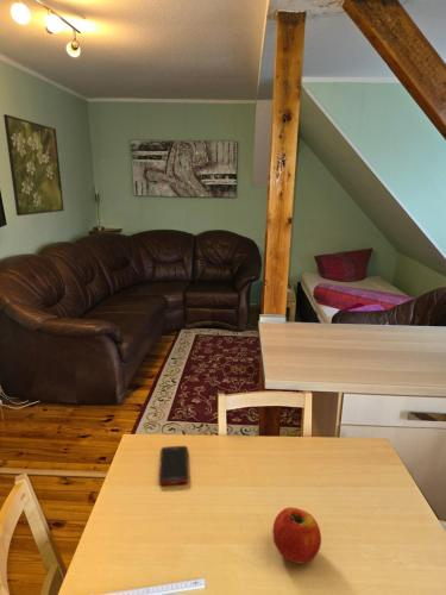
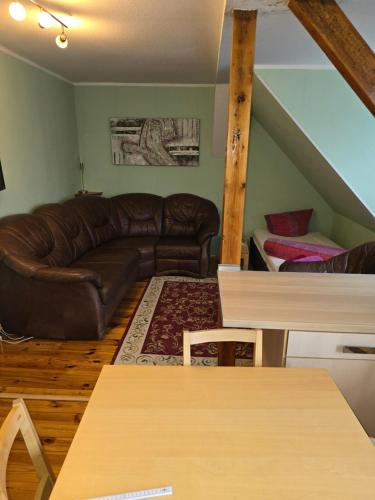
- cell phone [158,445,190,486]
- apple [271,506,322,564]
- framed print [2,113,65,217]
